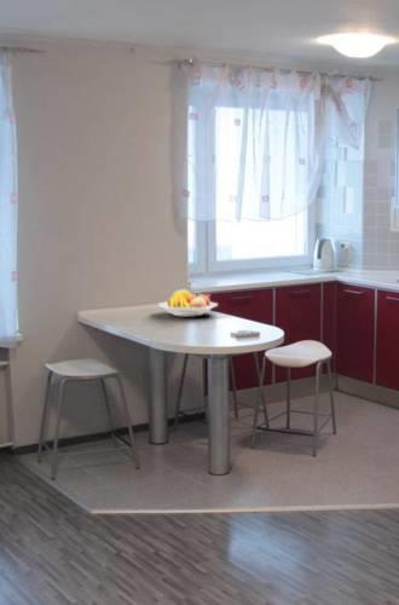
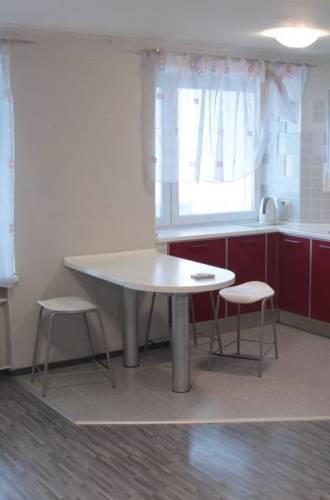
- fruit bowl [157,288,219,318]
